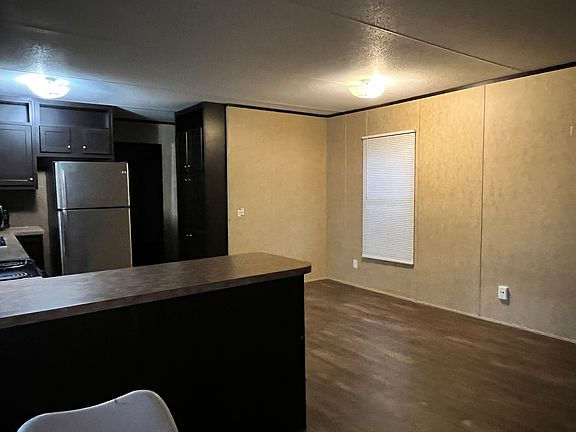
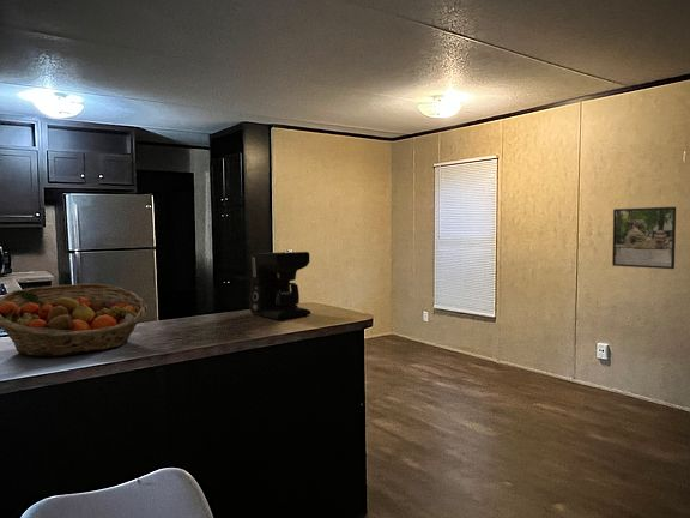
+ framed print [611,206,677,270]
+ fruit basket [0,283,149,357]
+ coffee maker [248,251,311,320]
